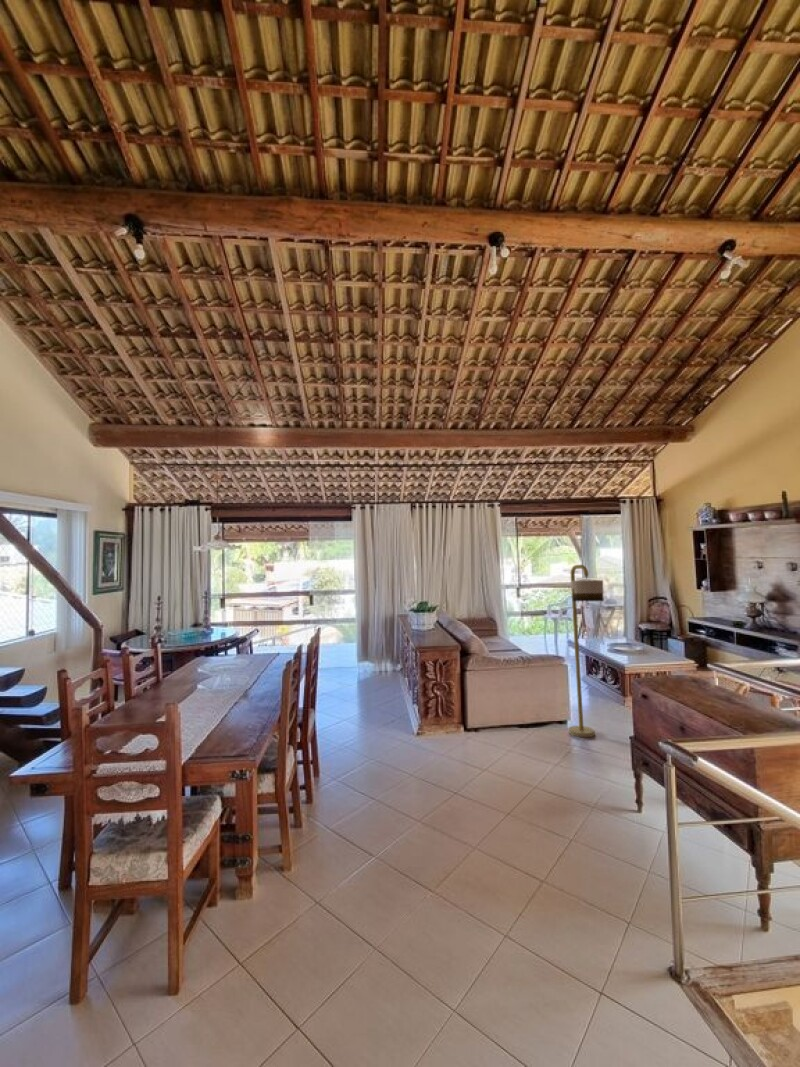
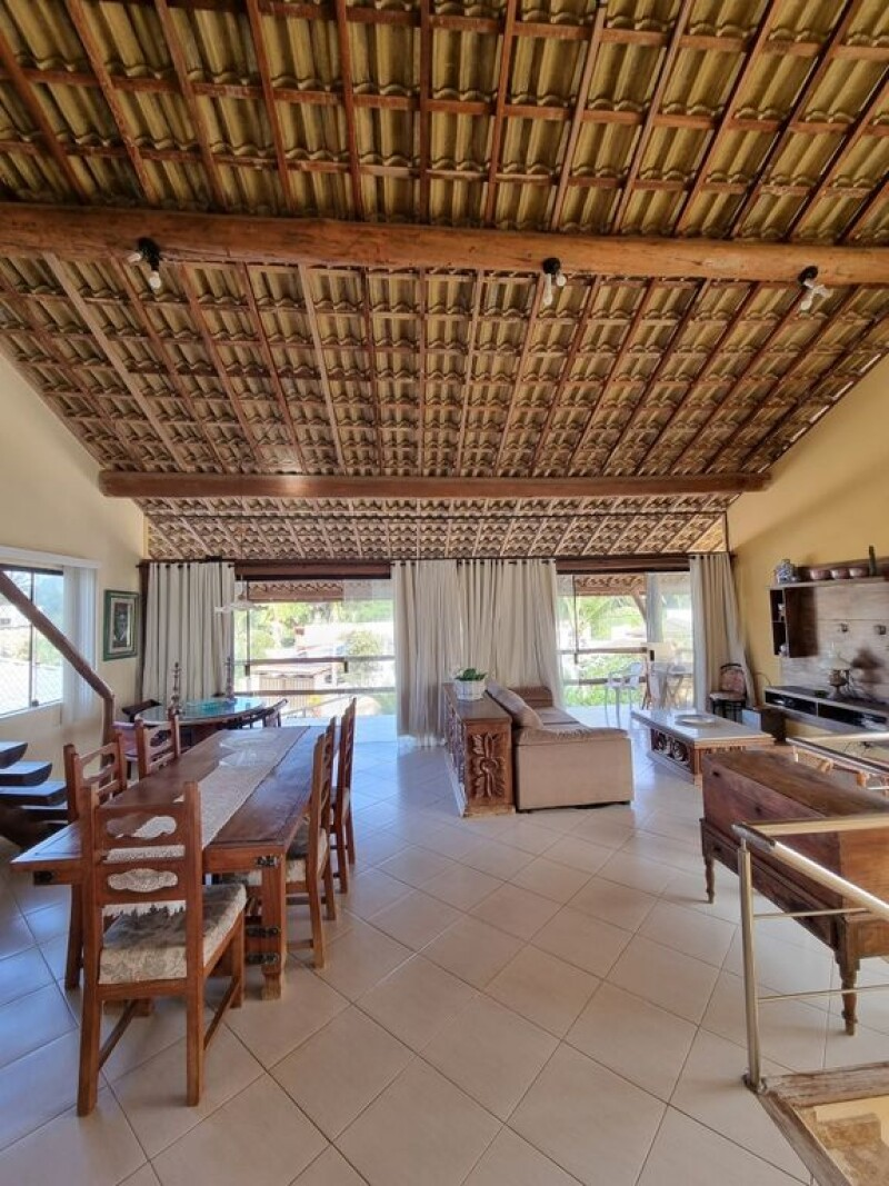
- floor lamp [568,564,605,738]
